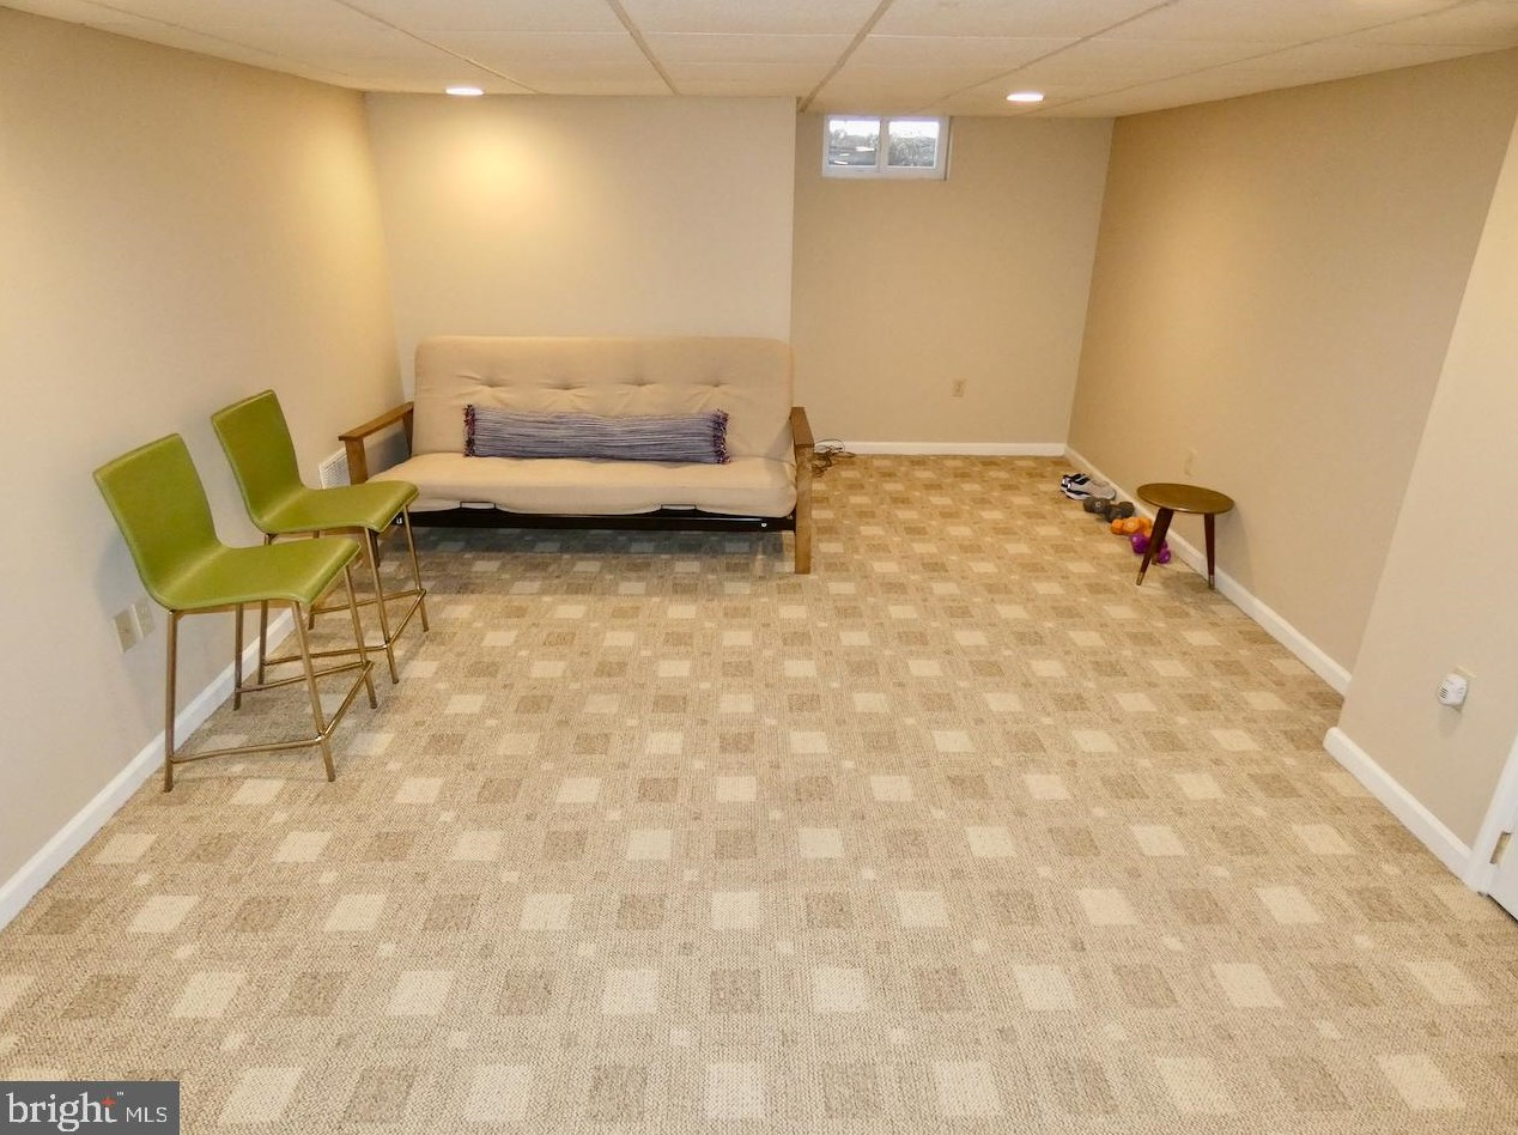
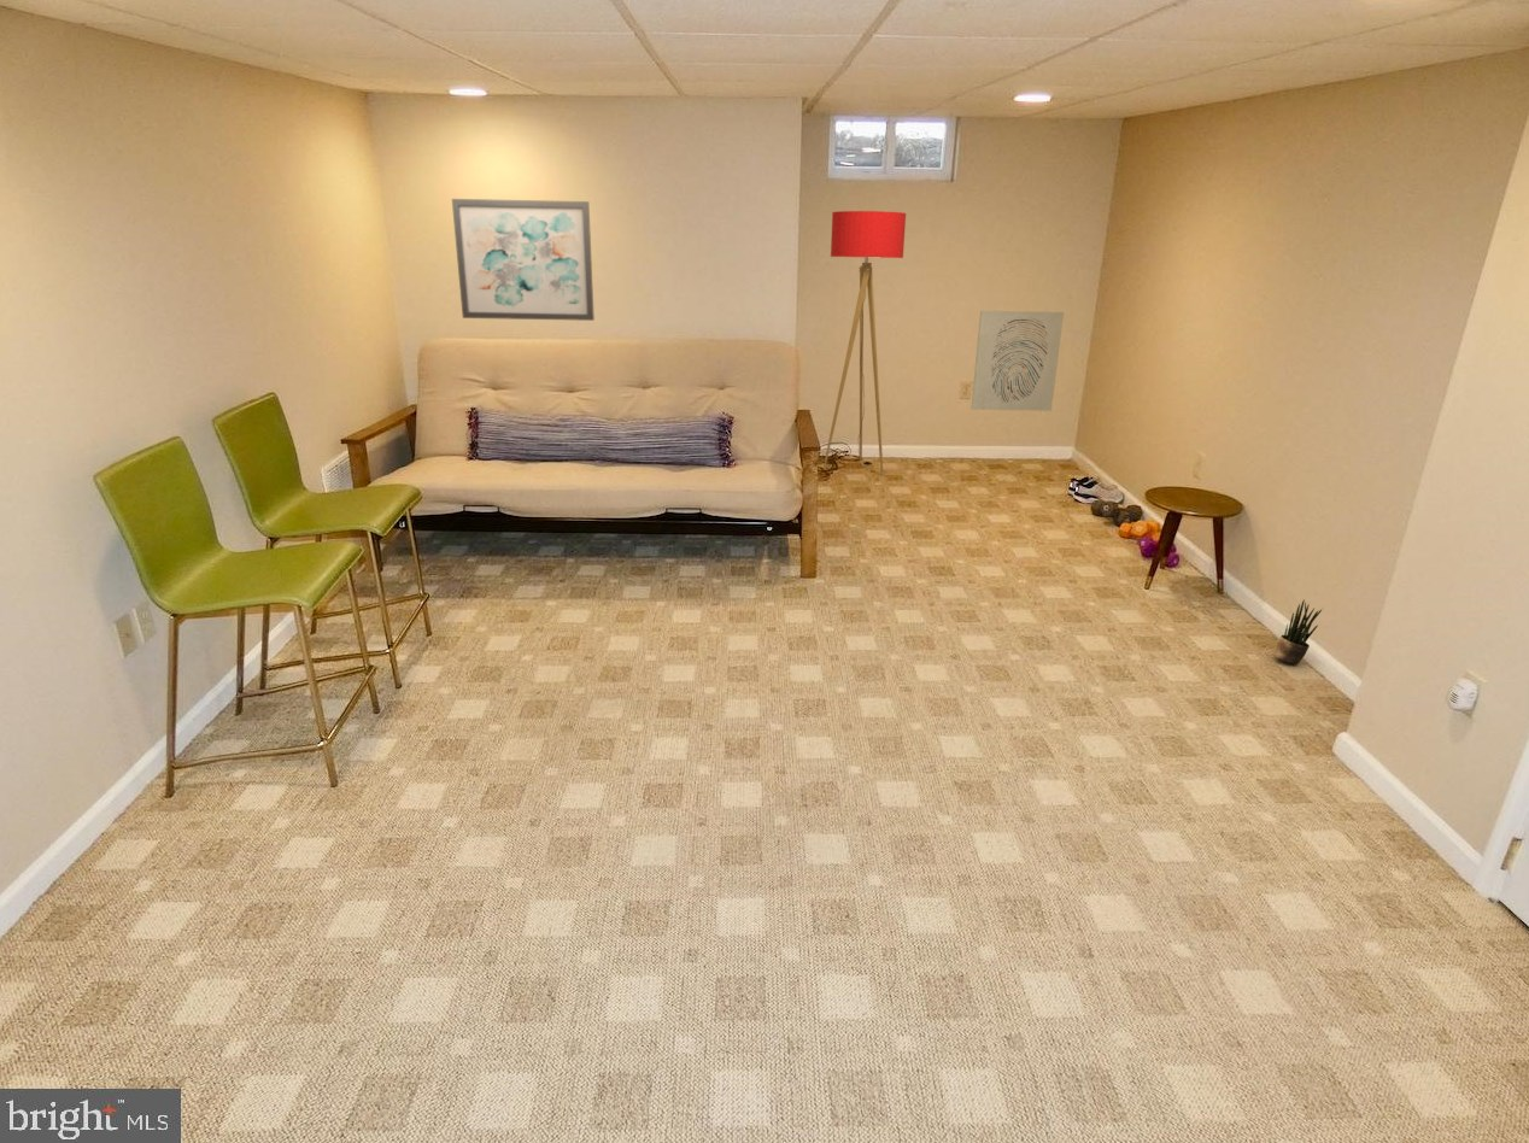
+ floor lamp [822,210,907,475]
+ potted plant [1273,598,1323,666]
+ wall art [969,310,1065,412]
+ wall art [451,198,596,322]
